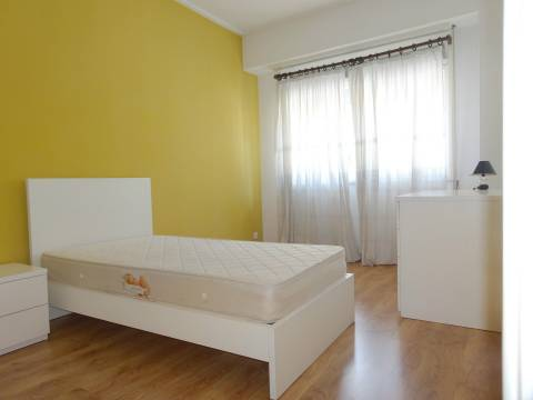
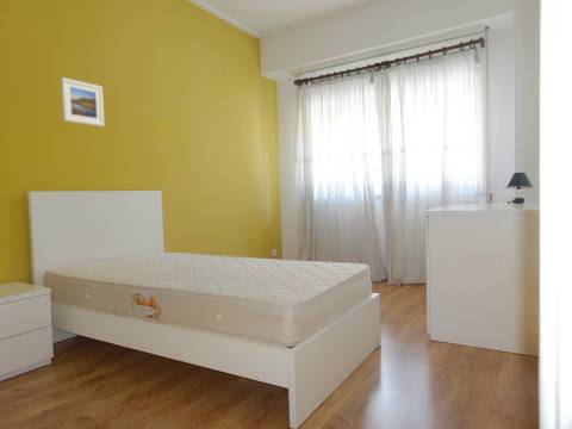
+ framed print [60,76,106,128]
